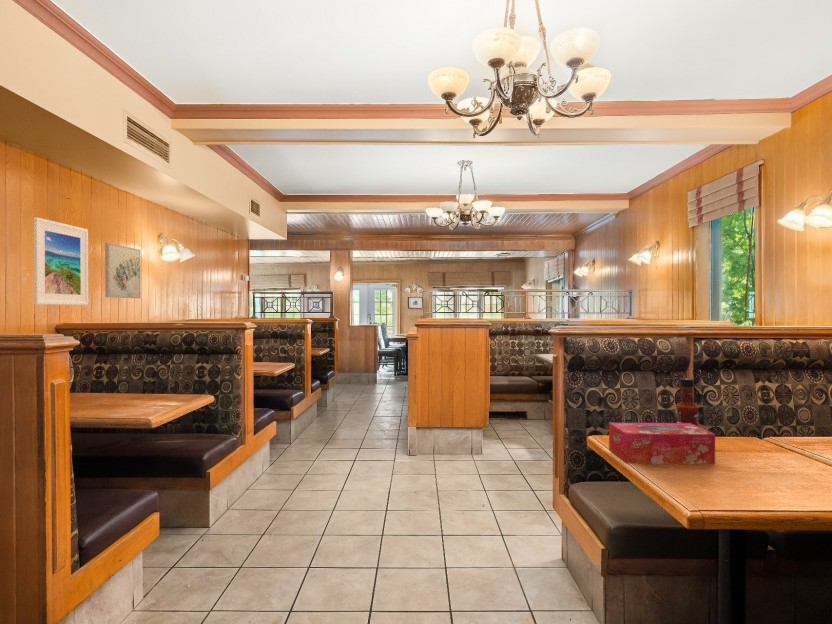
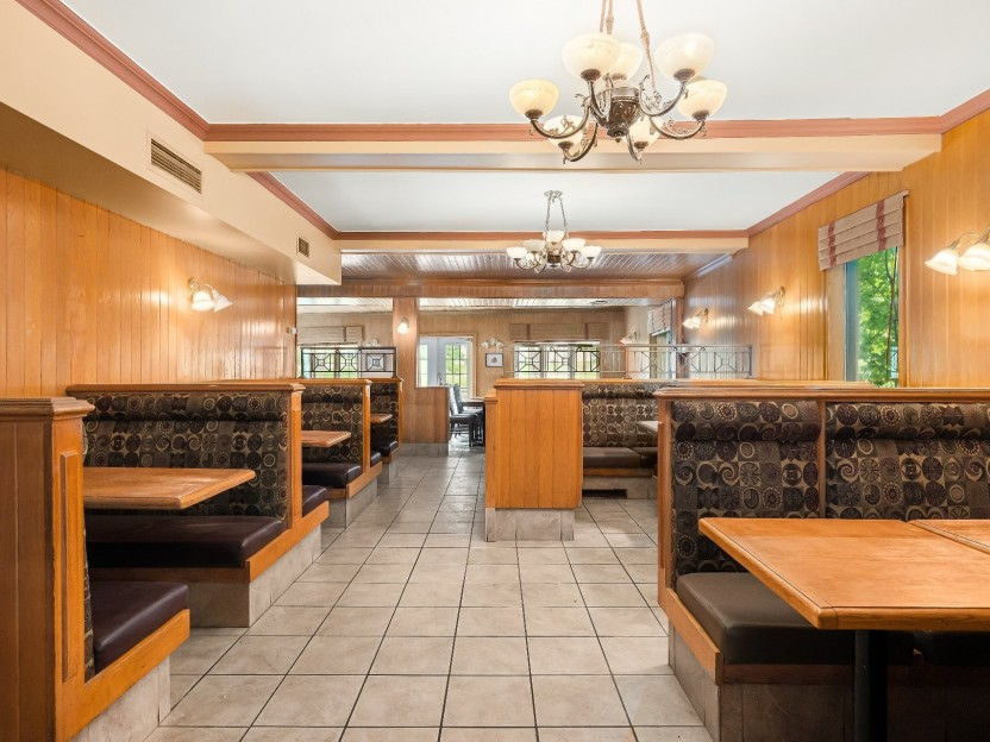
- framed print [33,216,89,306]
- tabasco sauce [676,377,699,427]
- wall art [104,242,142,300]
- tissue box [608,422,716,465]
